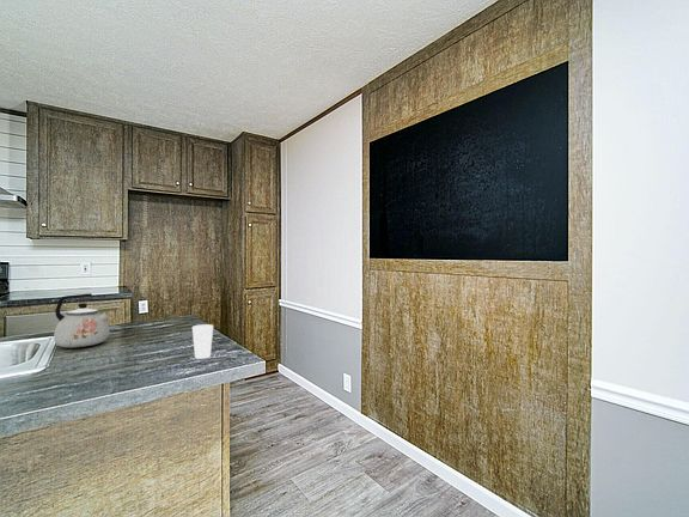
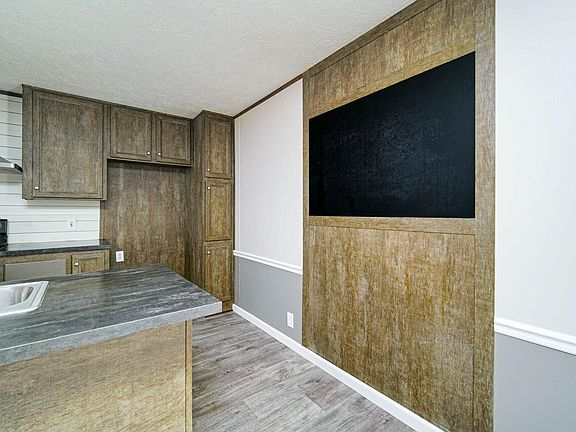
- kettle [53,292,111,348]
- cup [191,323,214,360]
